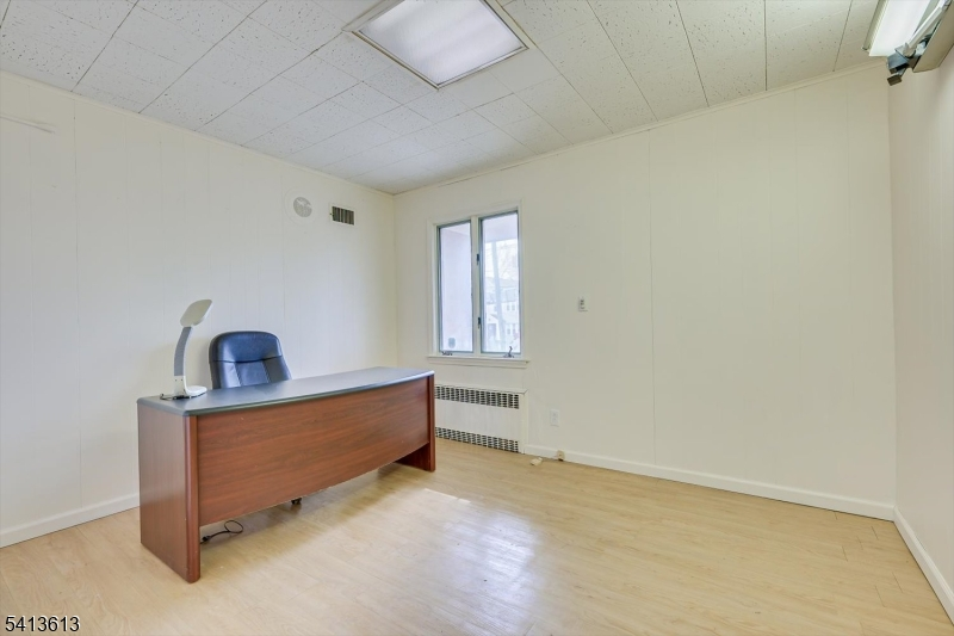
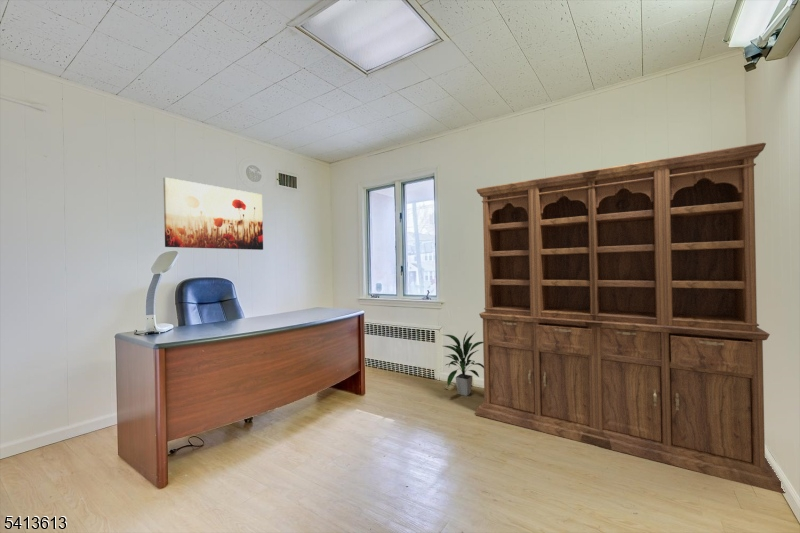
+ wall art [162,176,264,251]
+ indoor plant [440,331,484,397]
+ bookcase [475,142,786,495]
